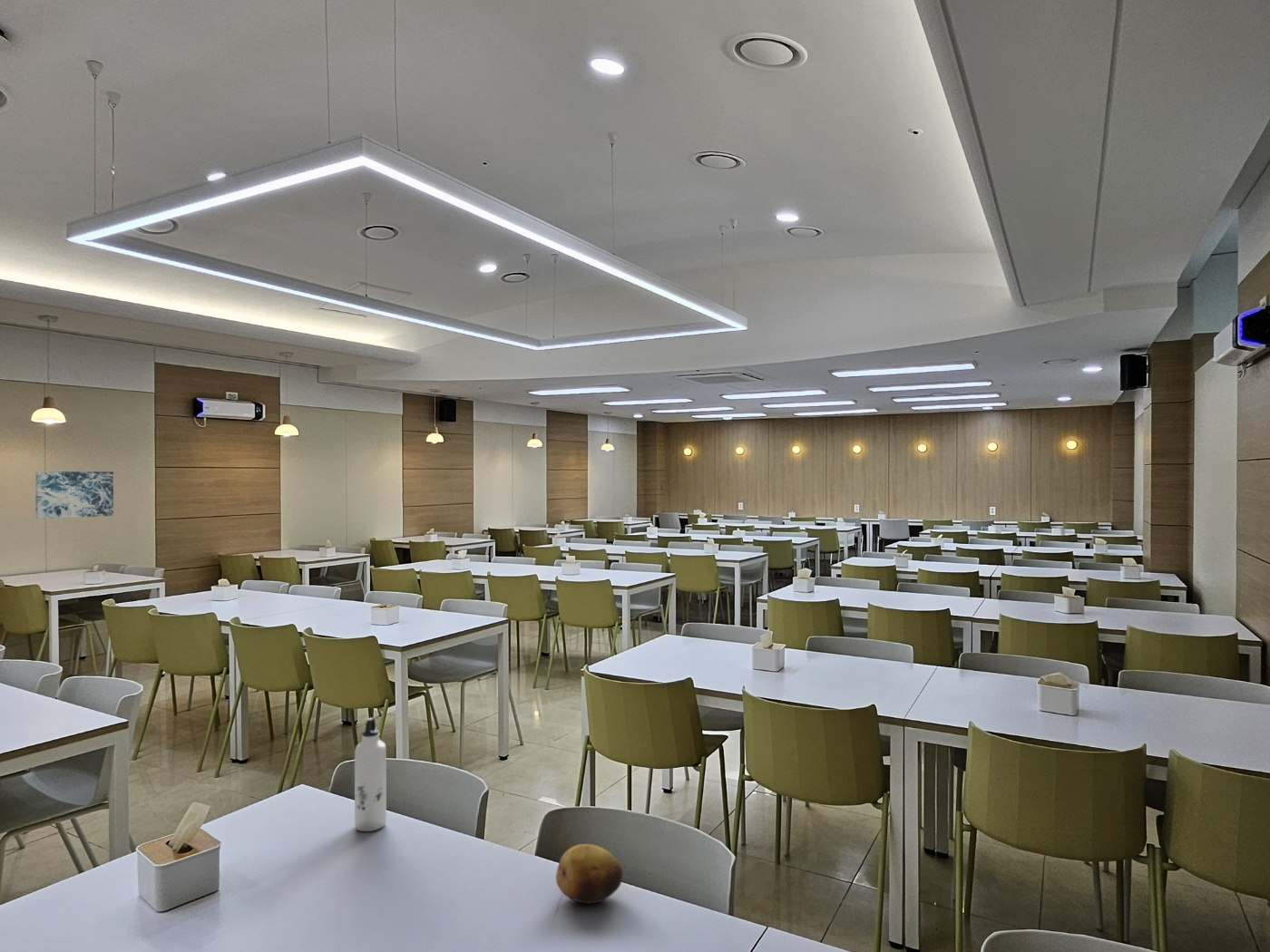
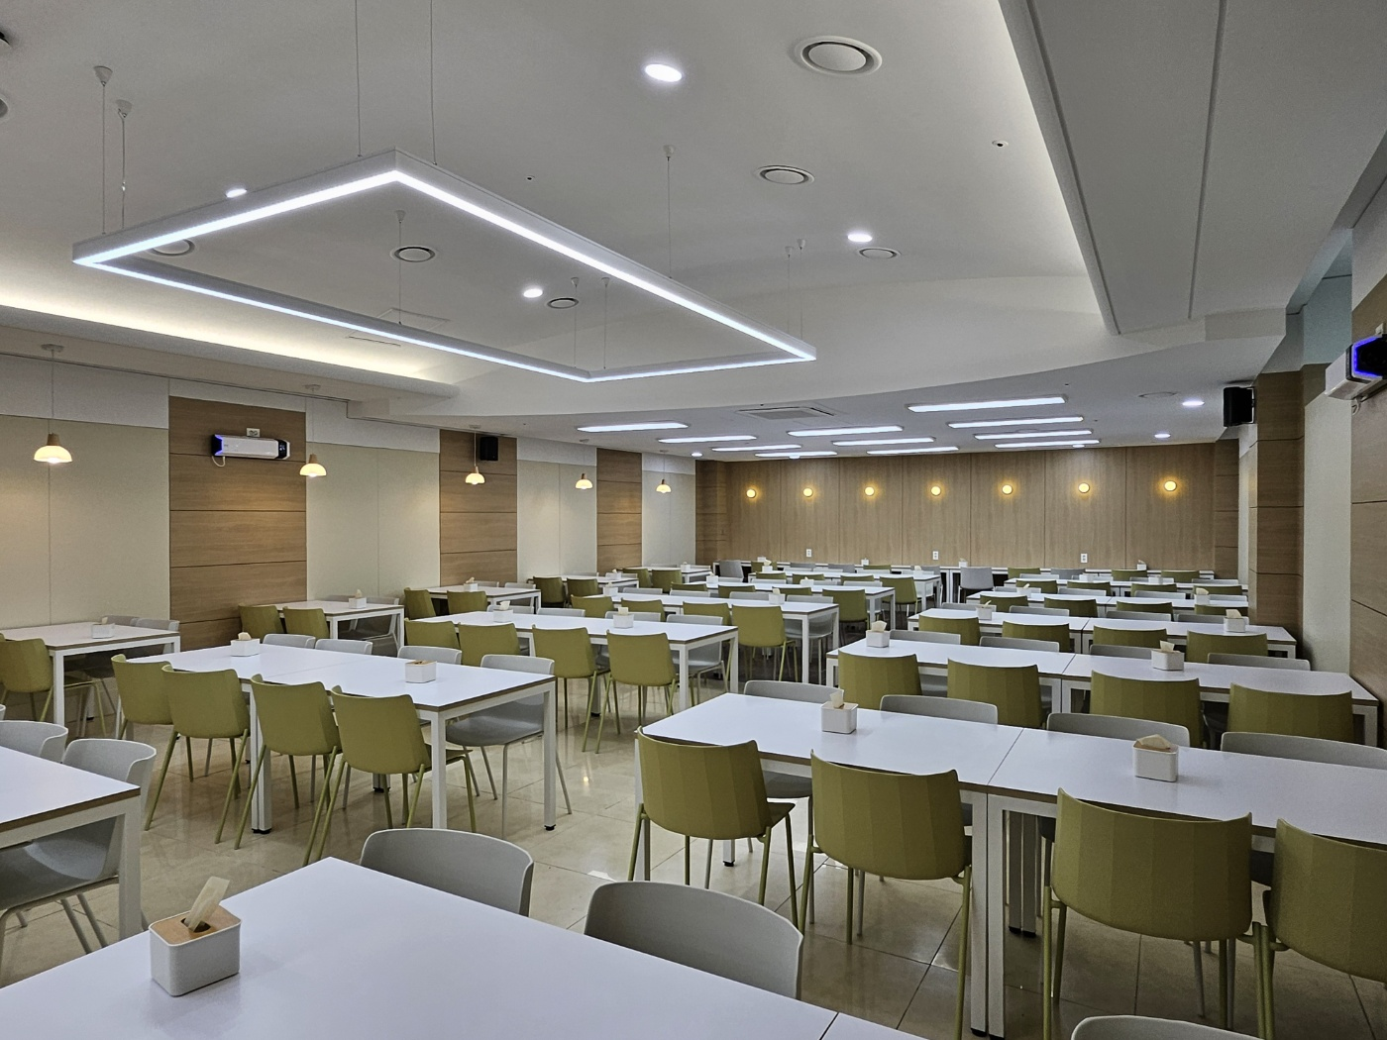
- fruit [555,843,624,905]
- wall art [34,471,114,520]
- water bottle [354,717,387,832]
